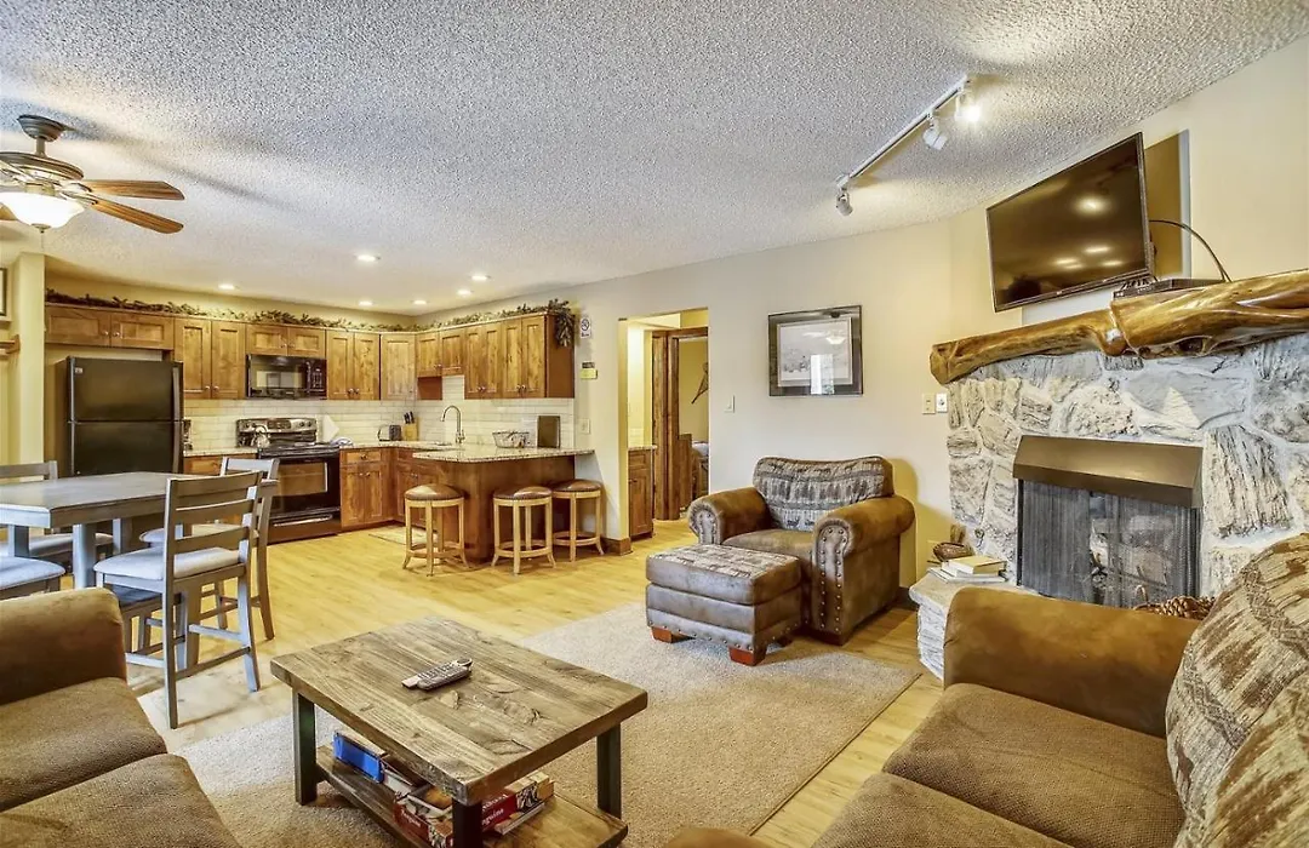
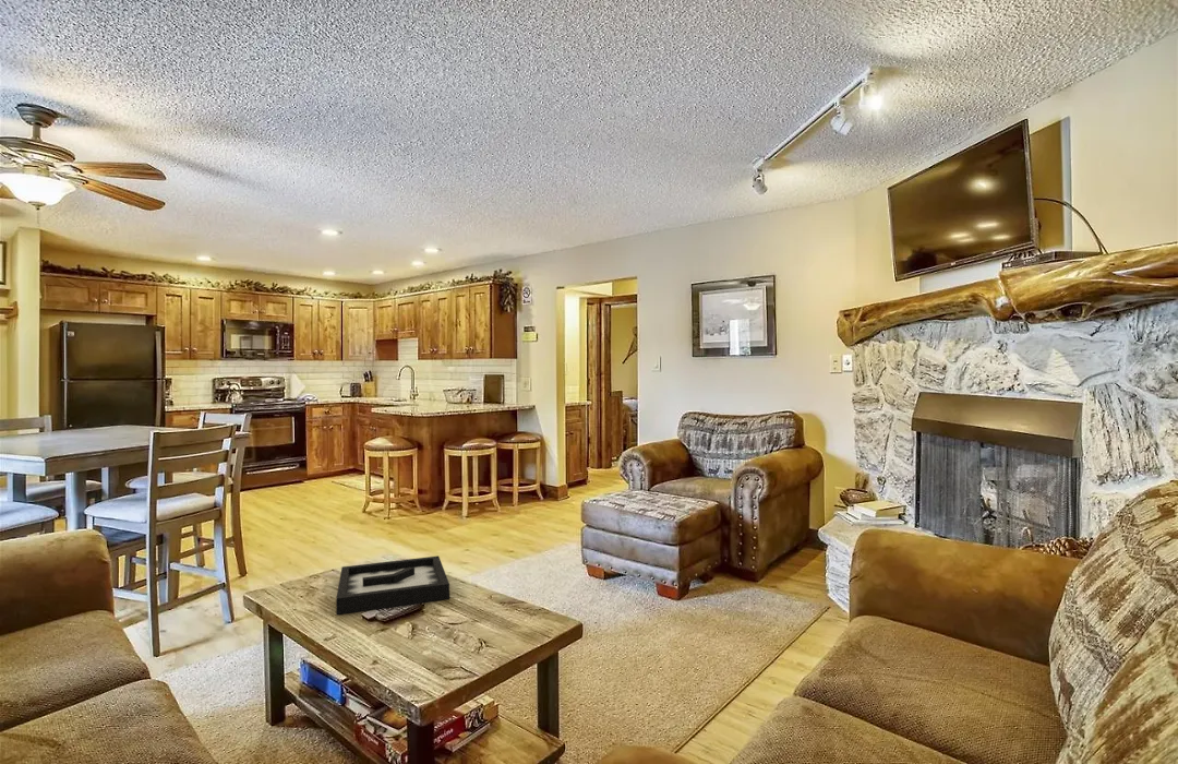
+ decorative tray [335,554,450,616]
